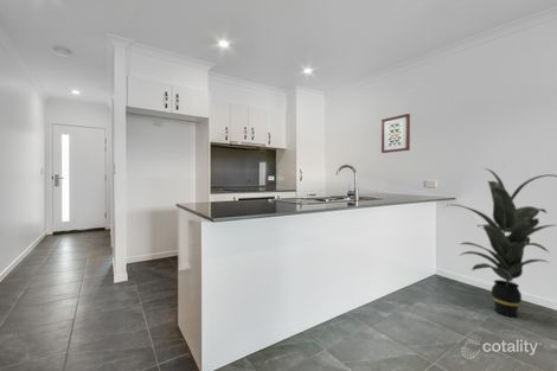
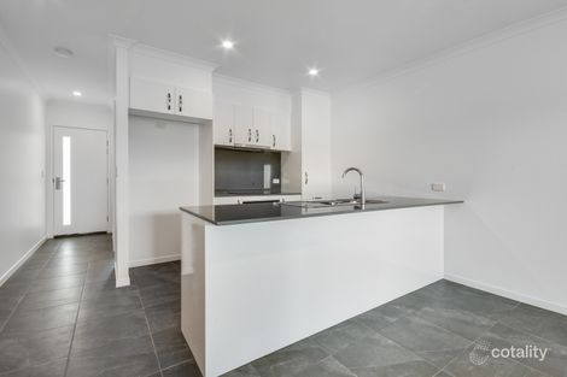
- indoor plant [443,167,557,318]
- wall art [380,113,411,154]
